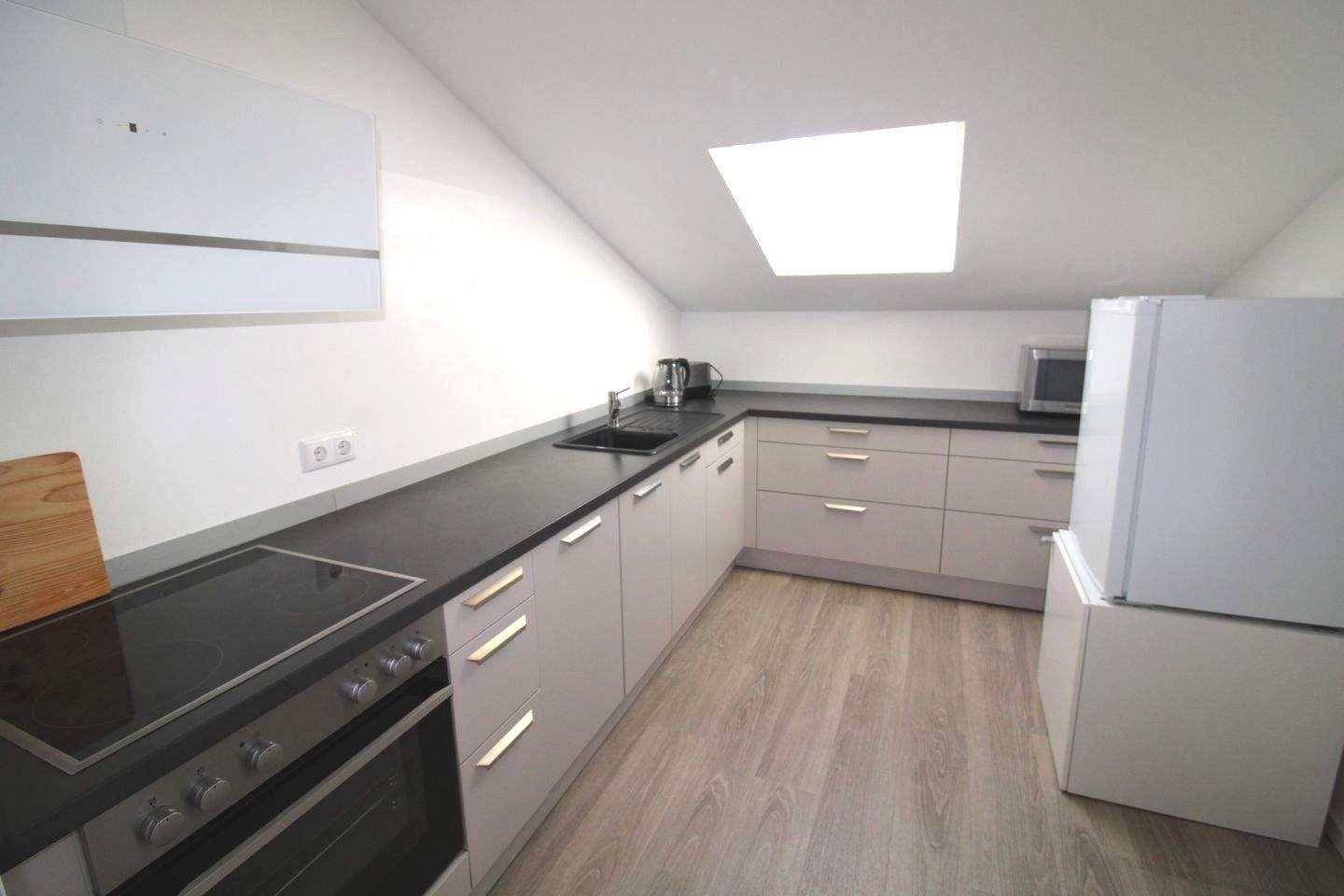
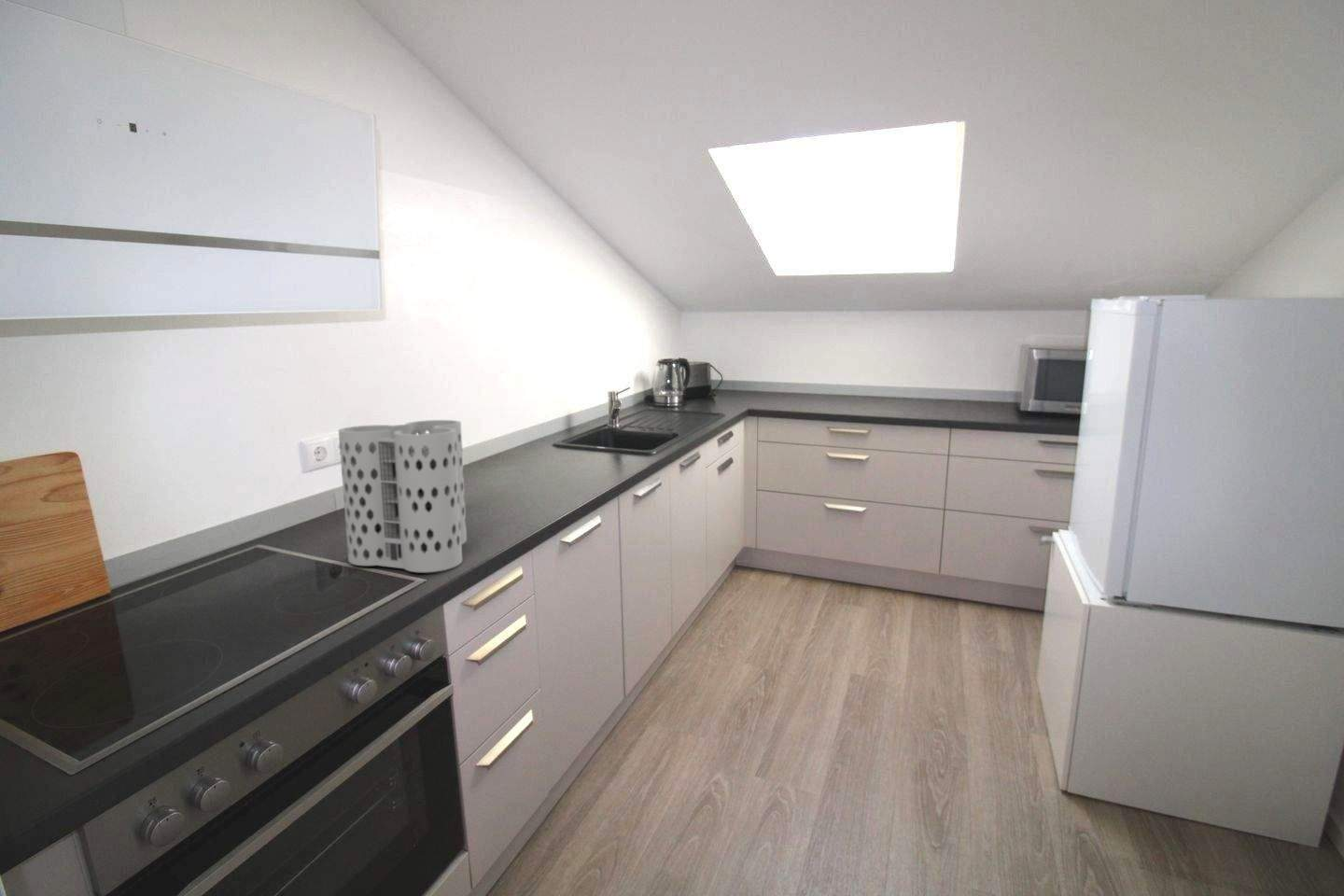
+ utensil holder [338,419,468,573]
